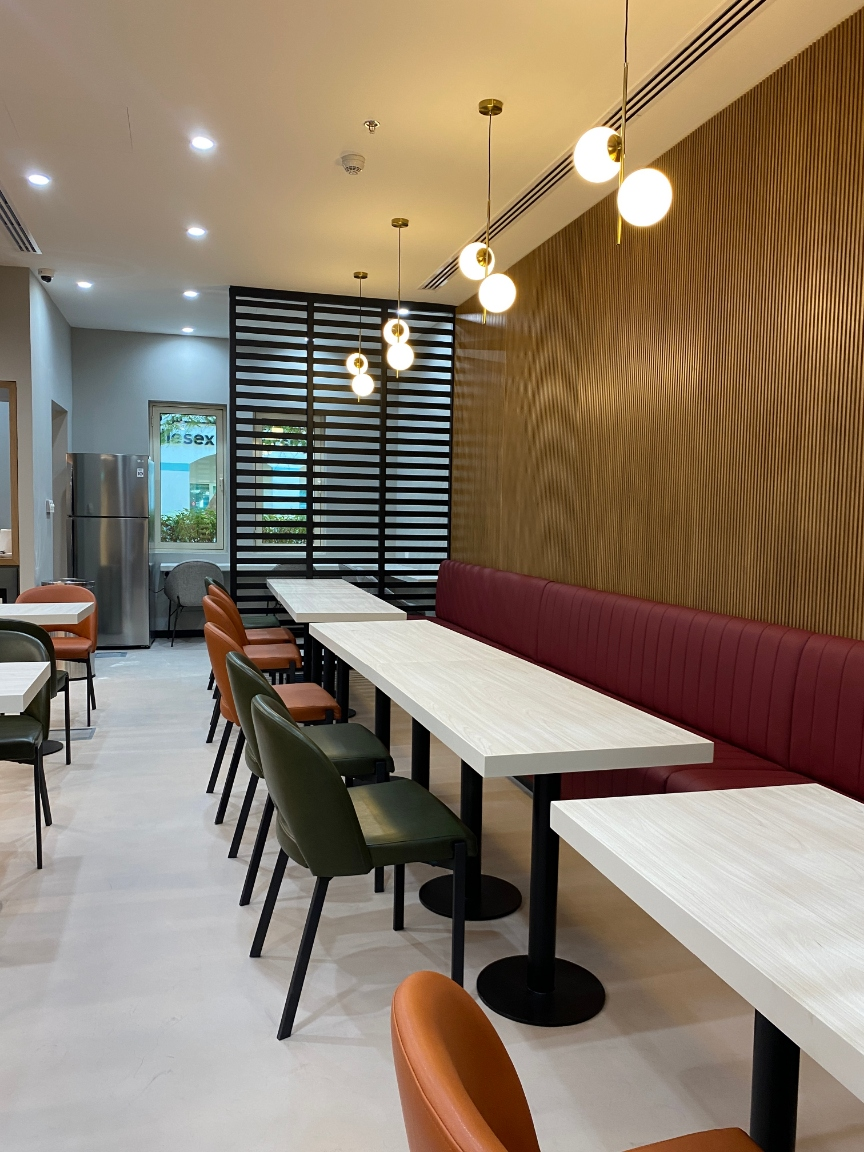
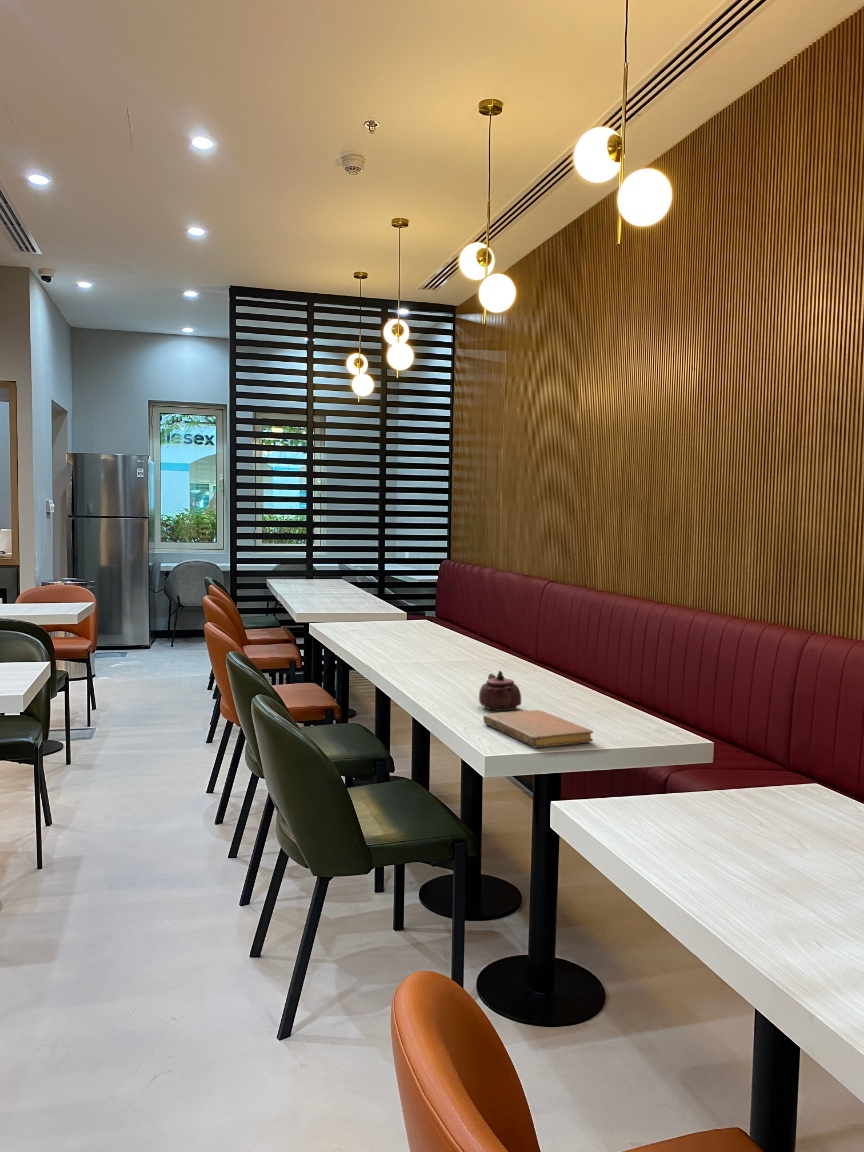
+ notebook [482,709,594,749]
+ teapot [478,670,522,712]
